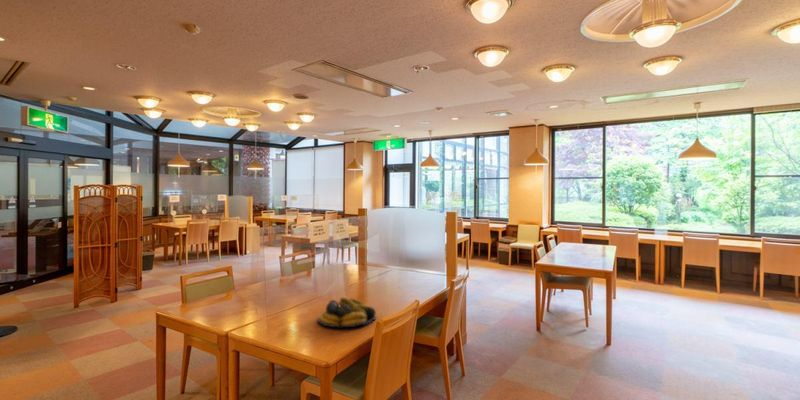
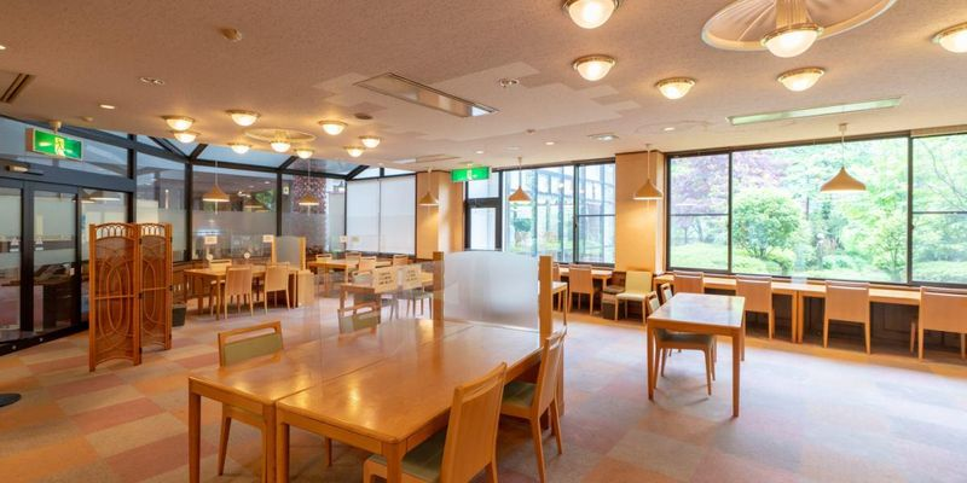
- fruit bowl [316,296,377,328]
